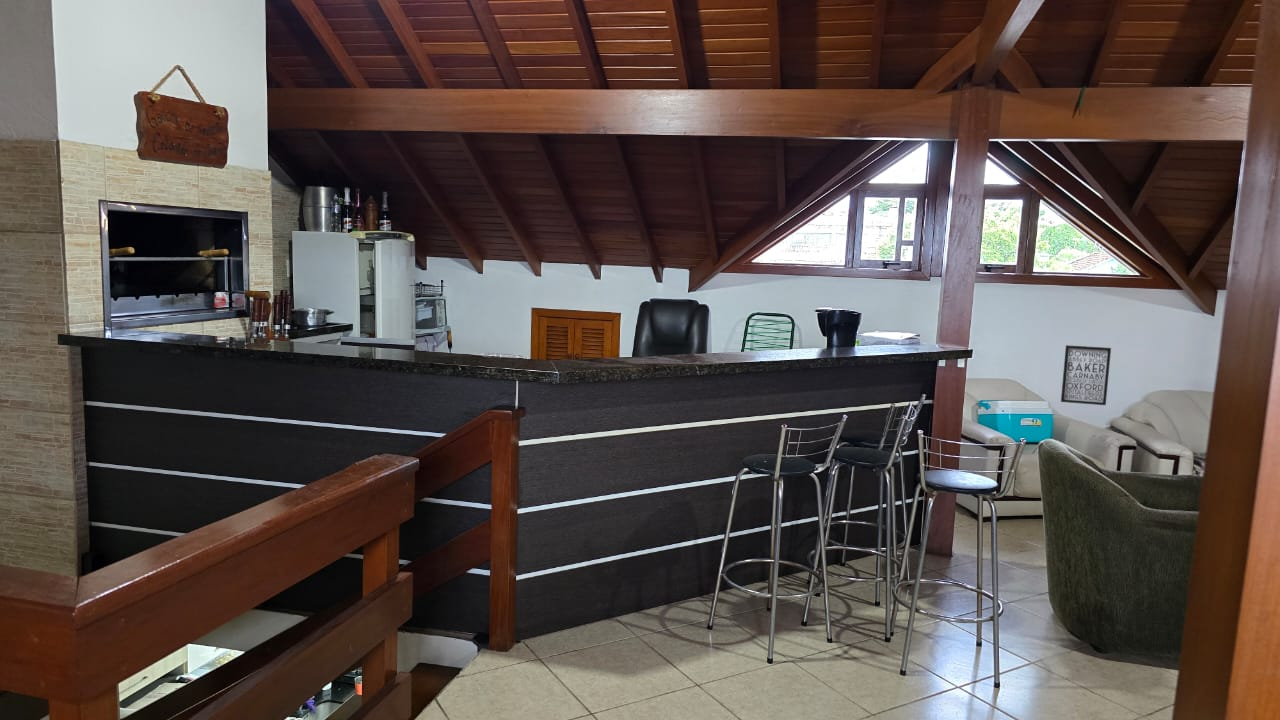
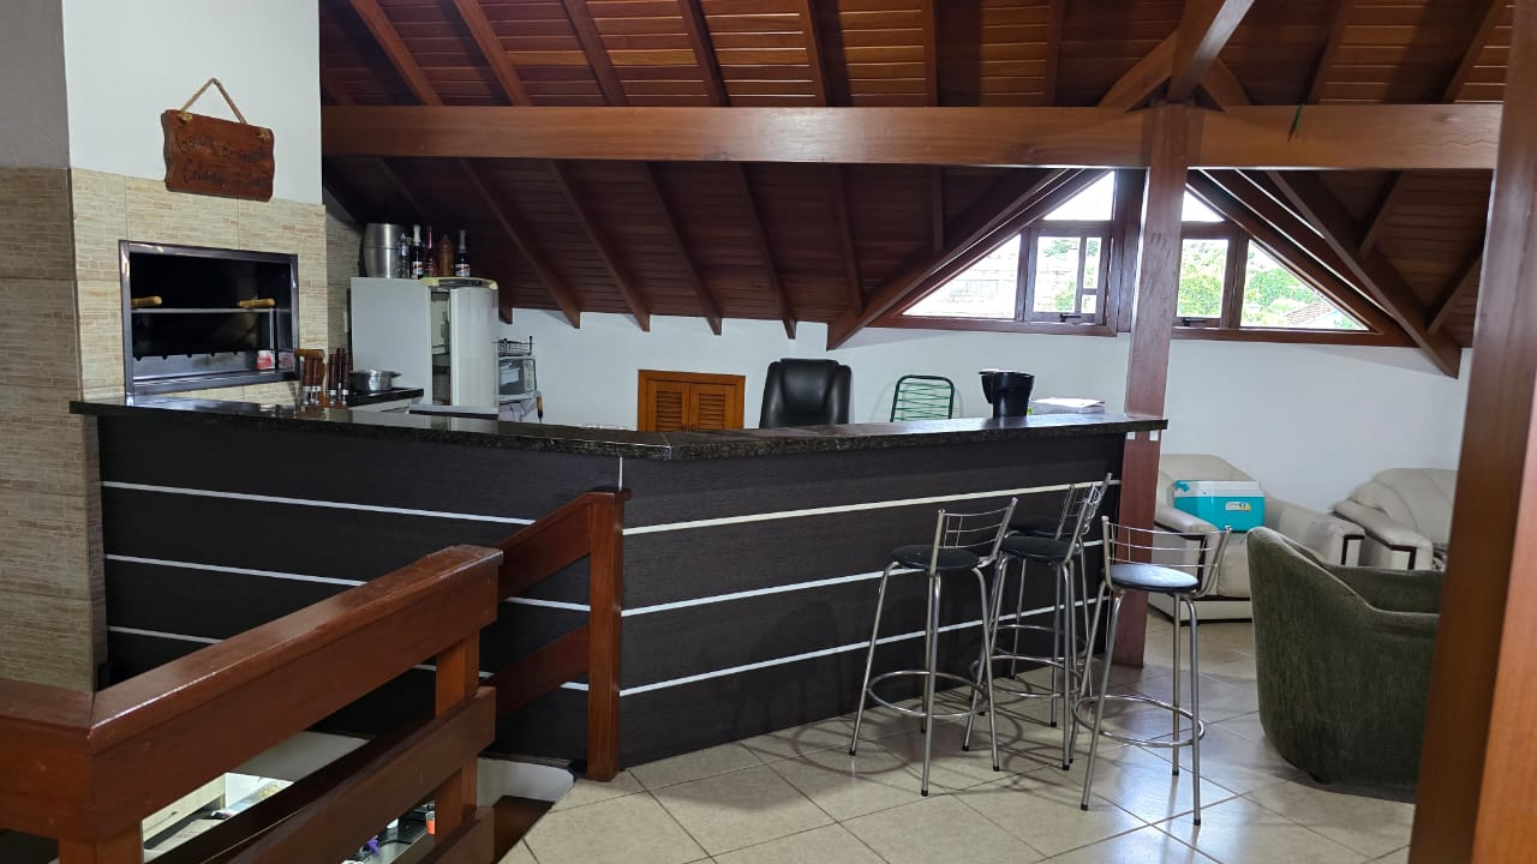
- wall art [1060,344,1112,406]
